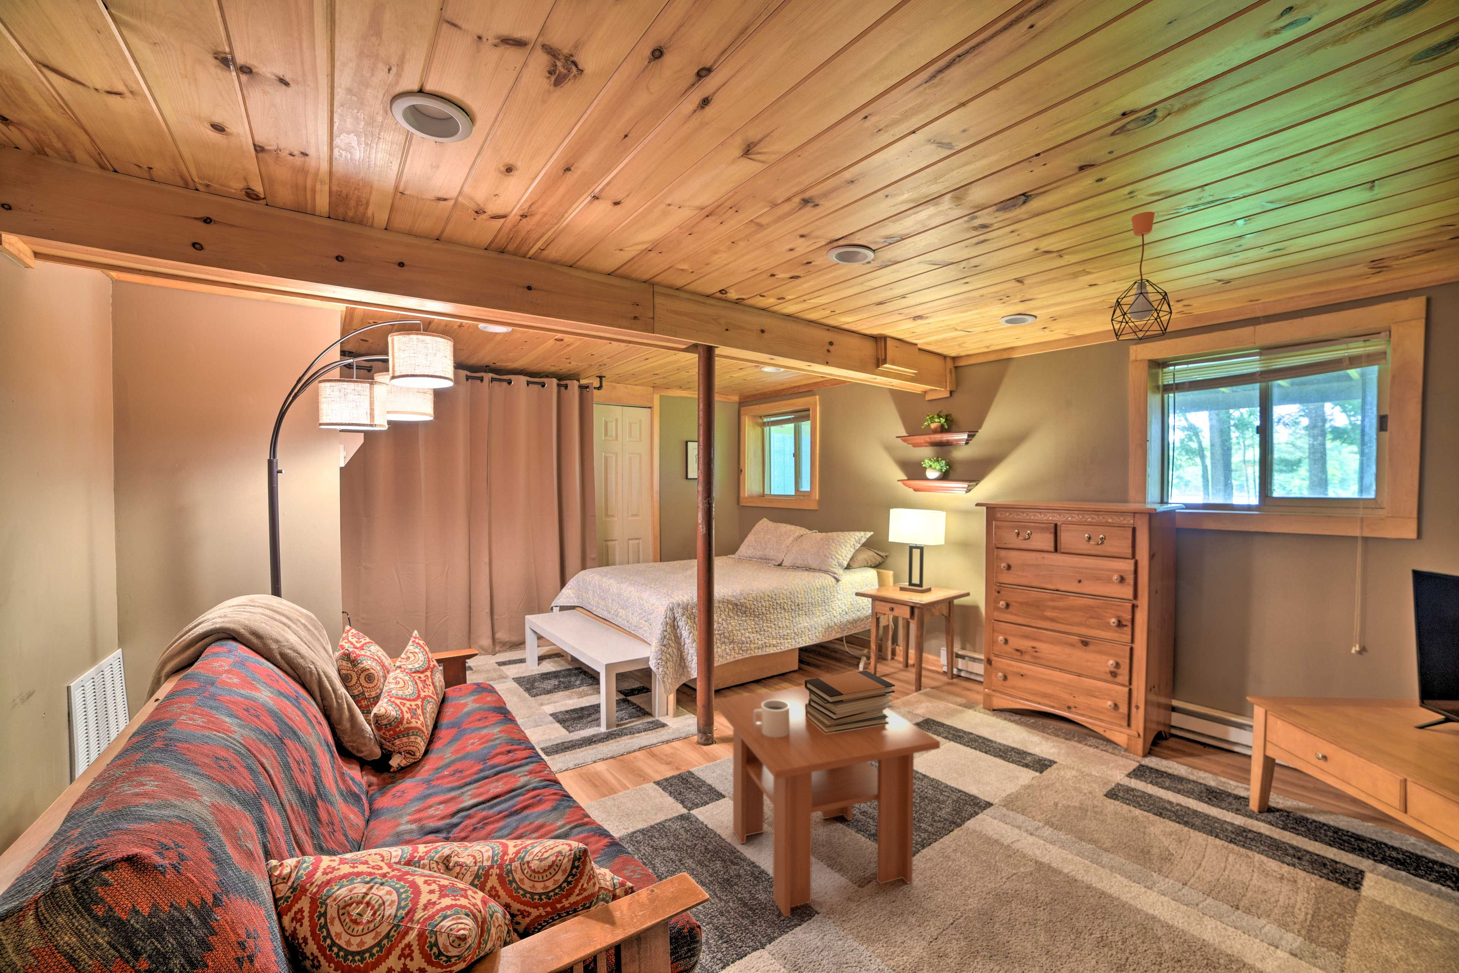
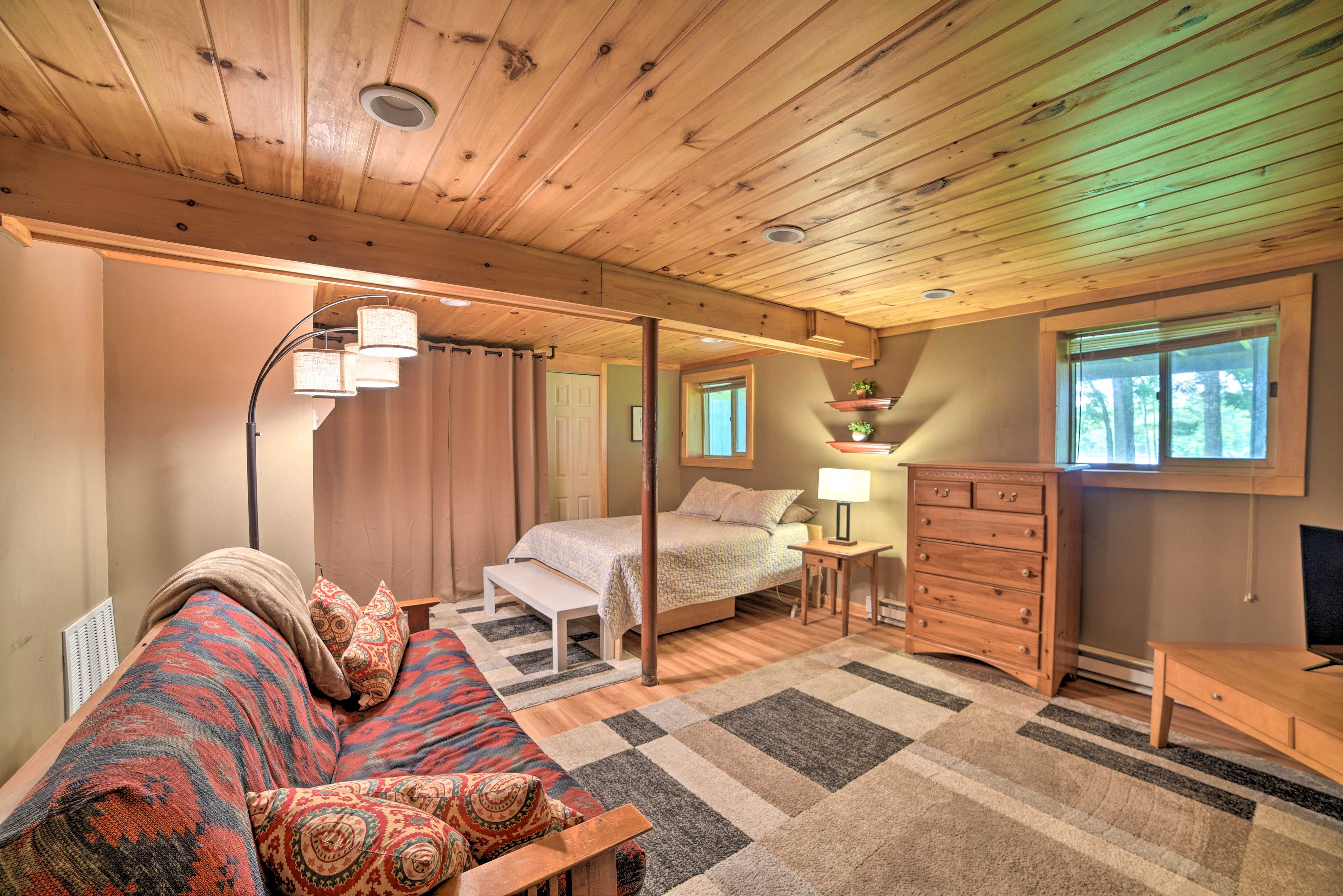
- mug [754,699,790,737]
- book stack [804,670,895,733]
- coffee table [714,687,941,918]
- pendant light [1110,211,1172,341]
